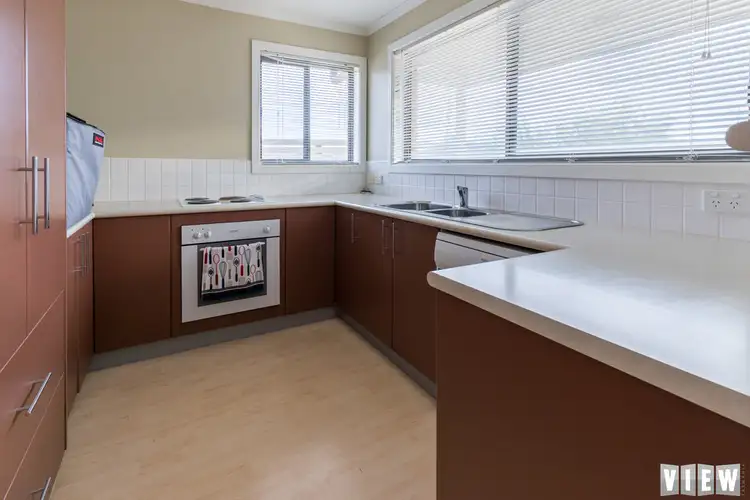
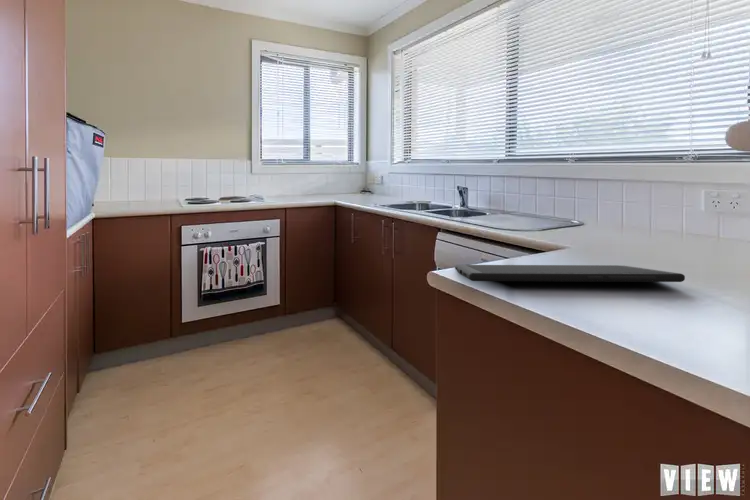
+ cutting board [454,264,686,283]
